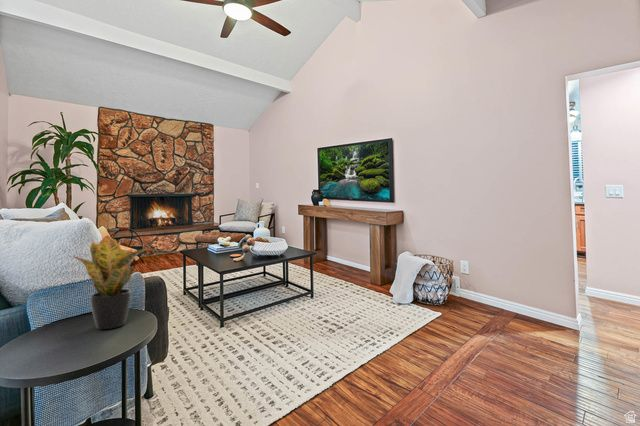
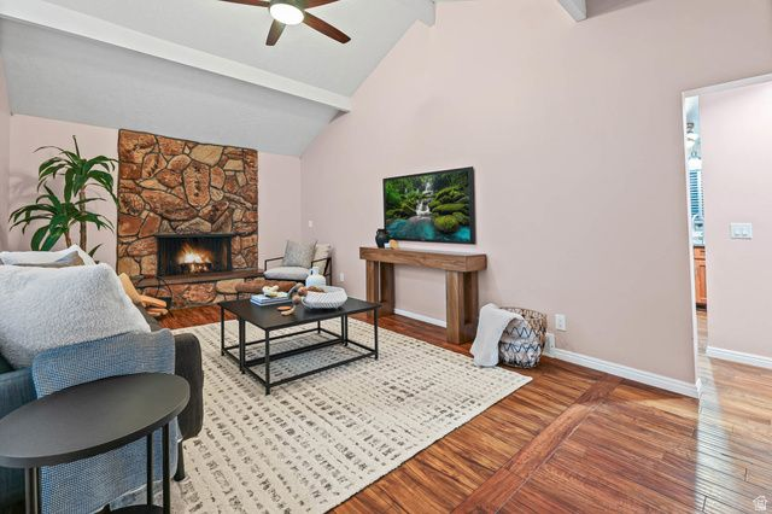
- potted plant [73,234,150,330]
